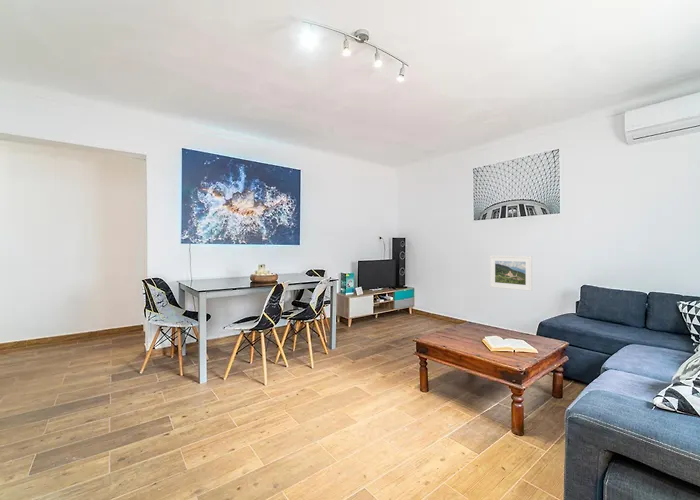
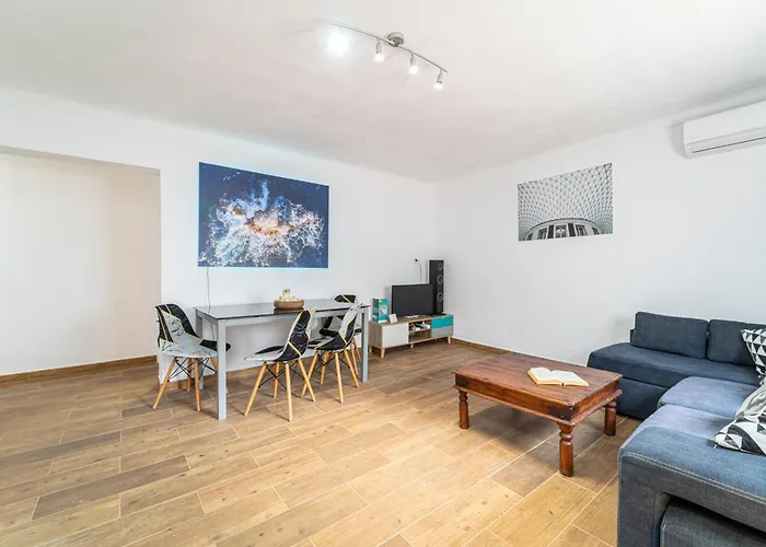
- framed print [489,255,533,292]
